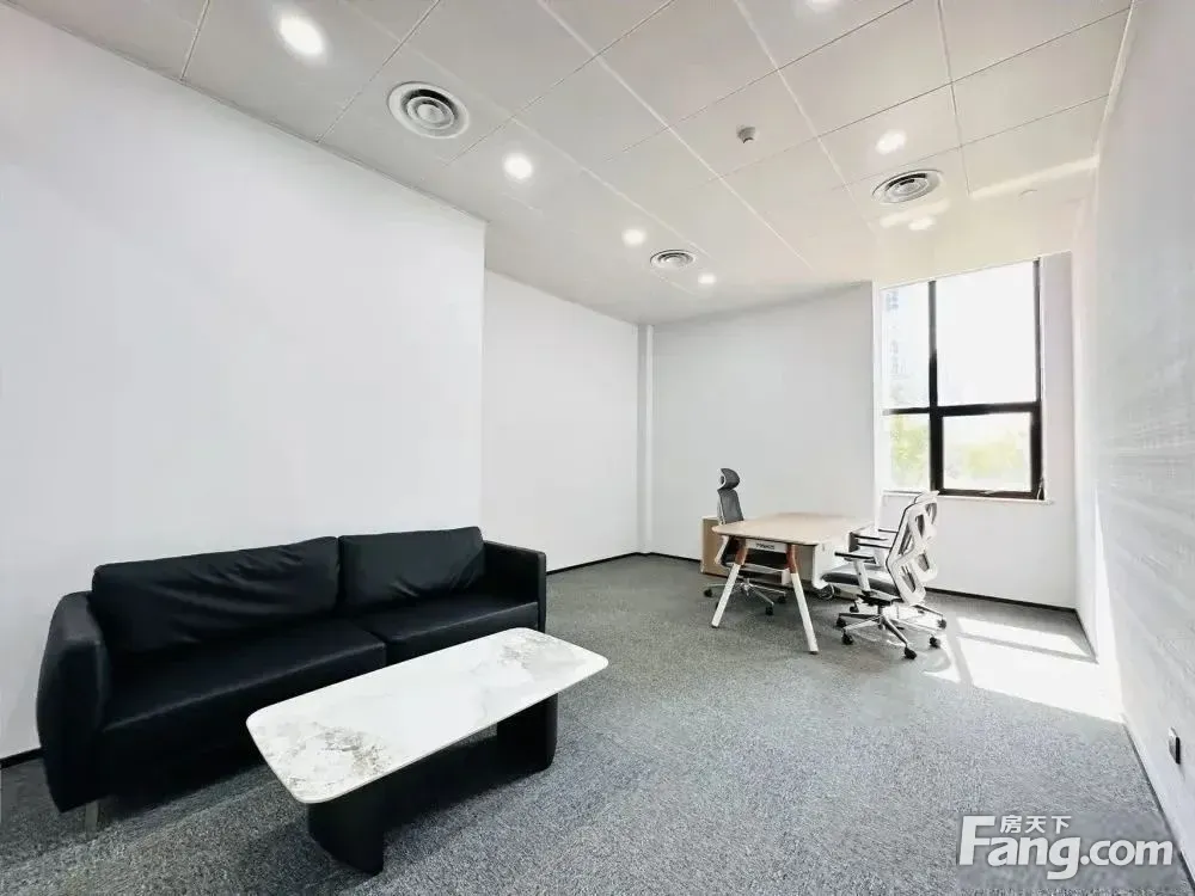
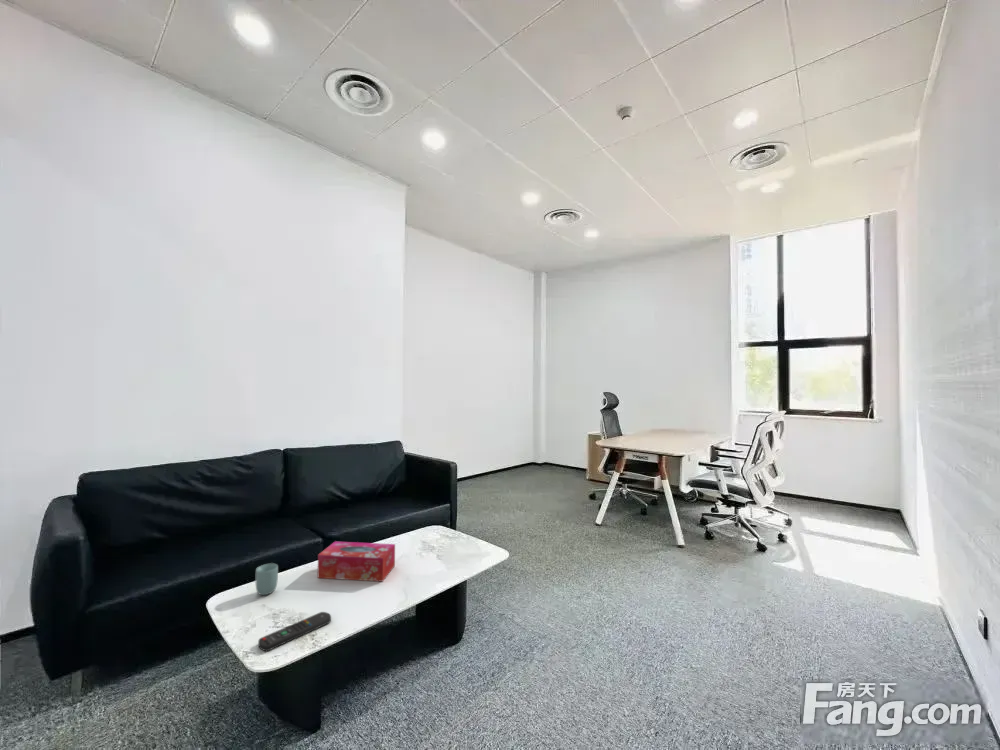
+ remote control [257,611,332,652]
+ tissue box [317,540,396,583]
+ cup [255,562,279,596]
